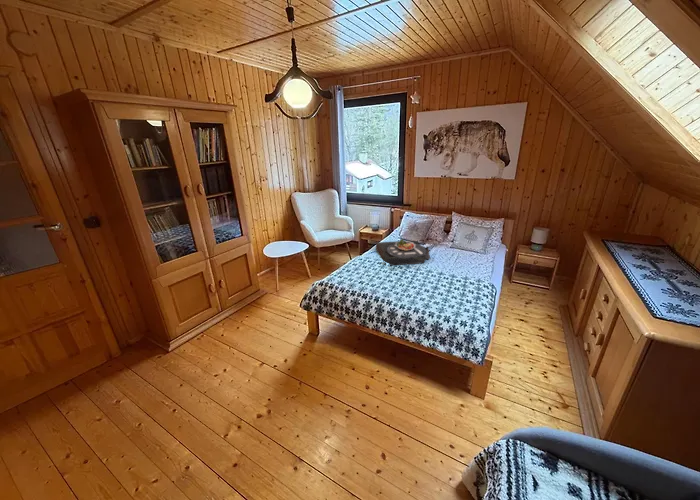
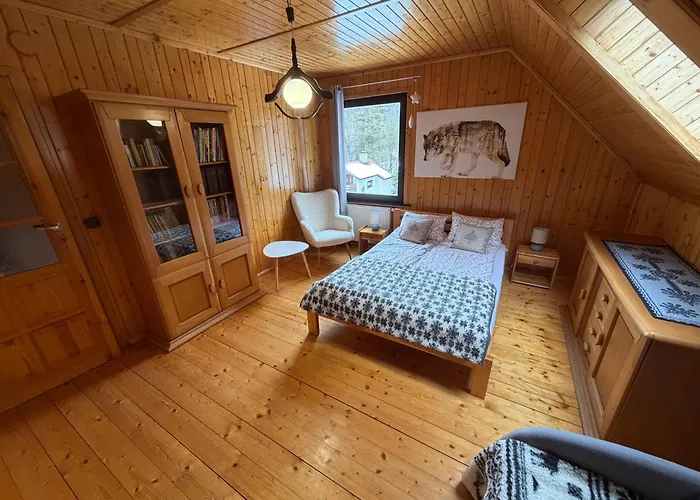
- serving tray [375,238,431,267]
